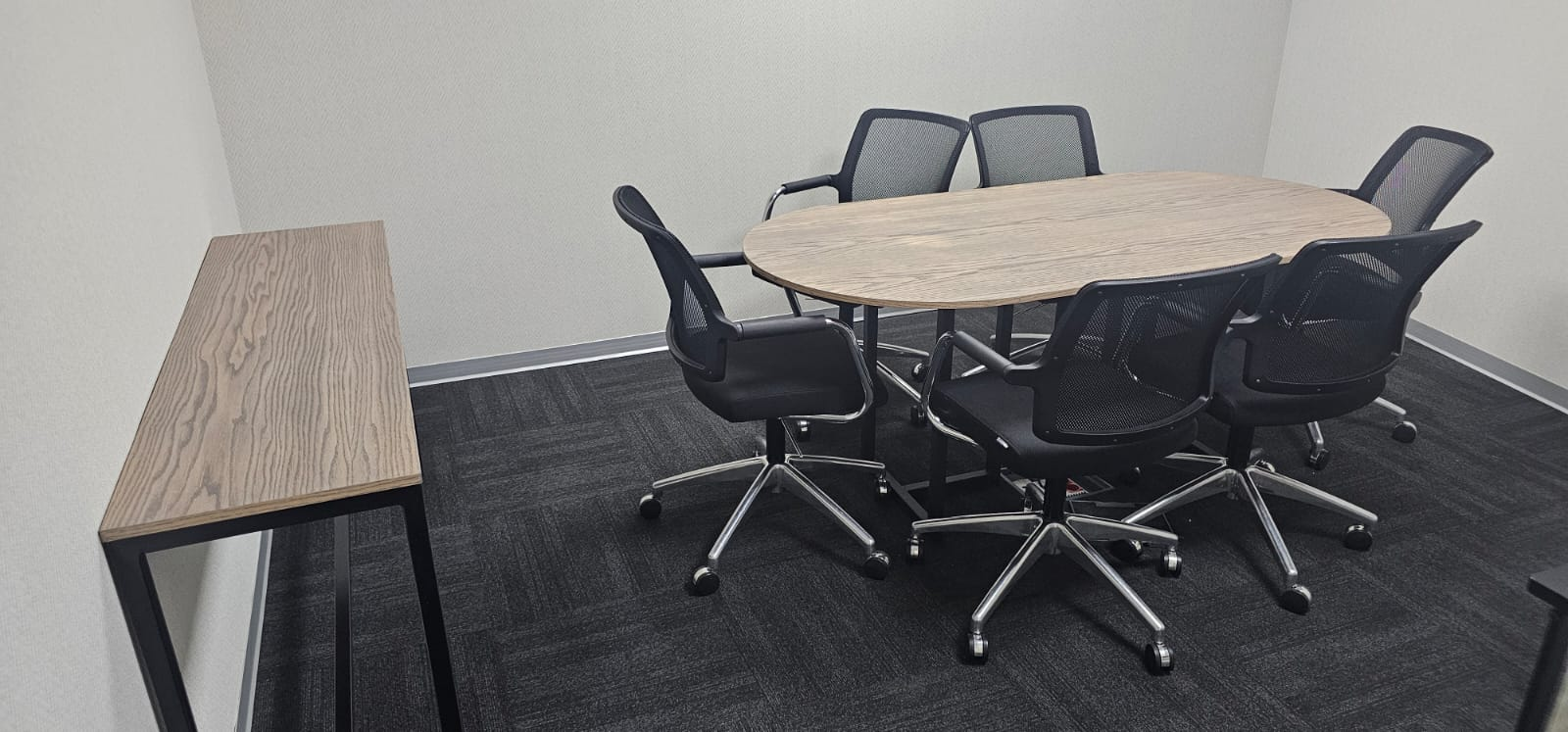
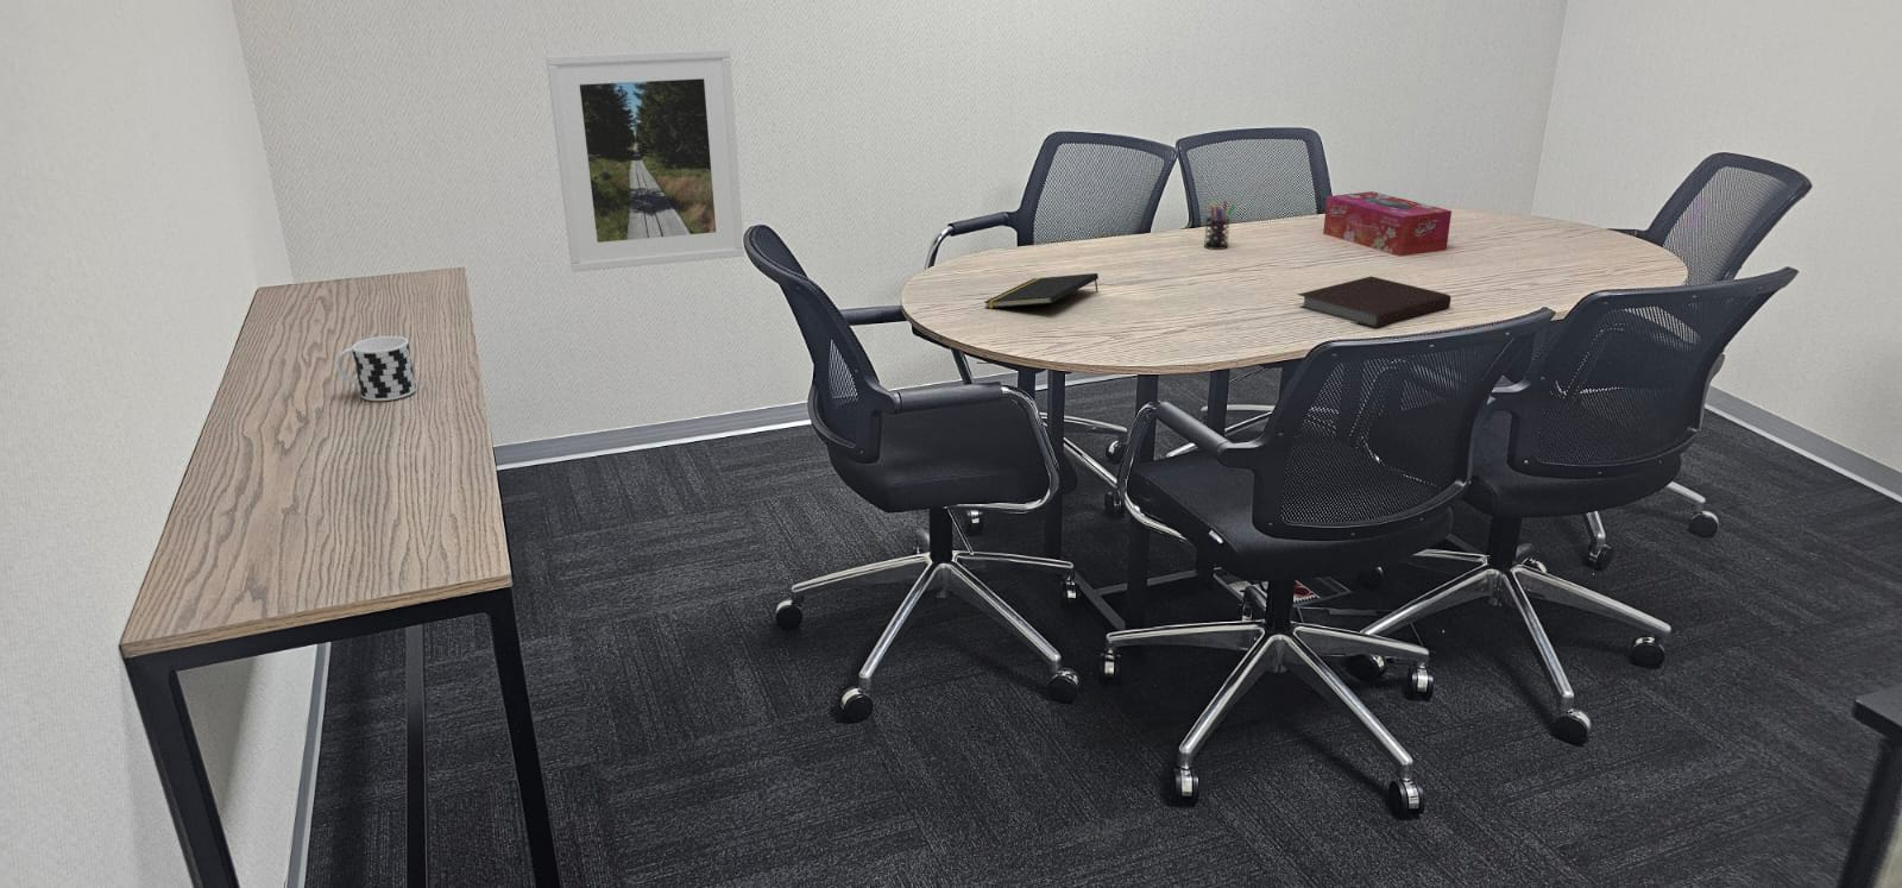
+ notebook [1297,274,1452,329]
+ notepad [983,272,1100,309]
+ tissue box [1322,190,1453,258]
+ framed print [545,47,745,273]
+ cup [335,335,417,402]
+ pen holder [1203,200,1236,251]
